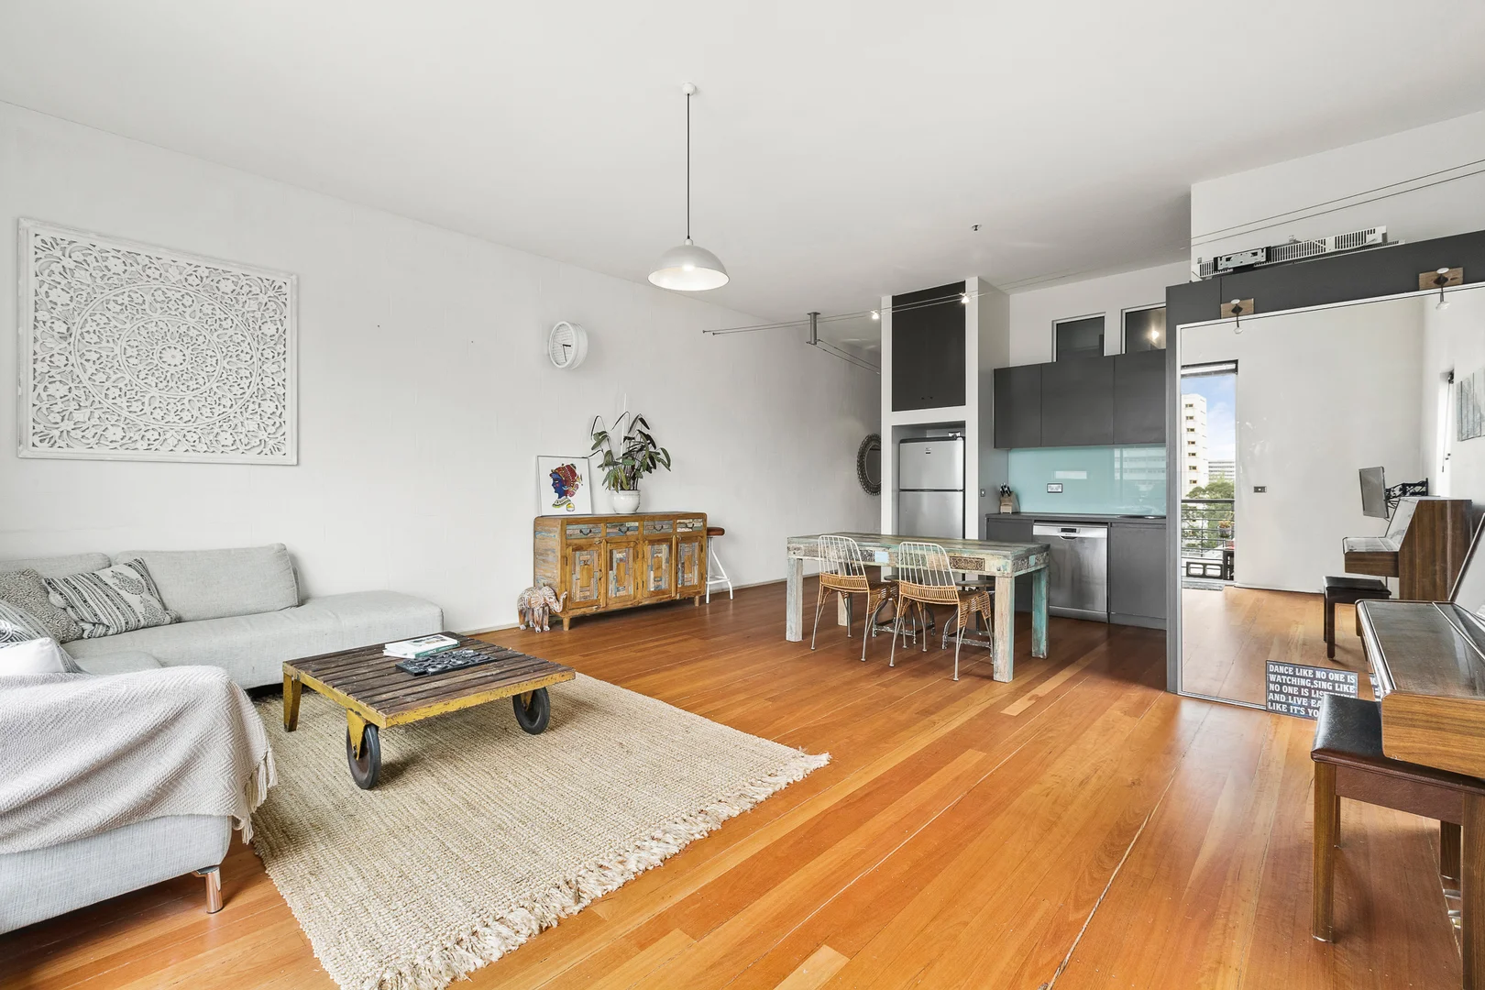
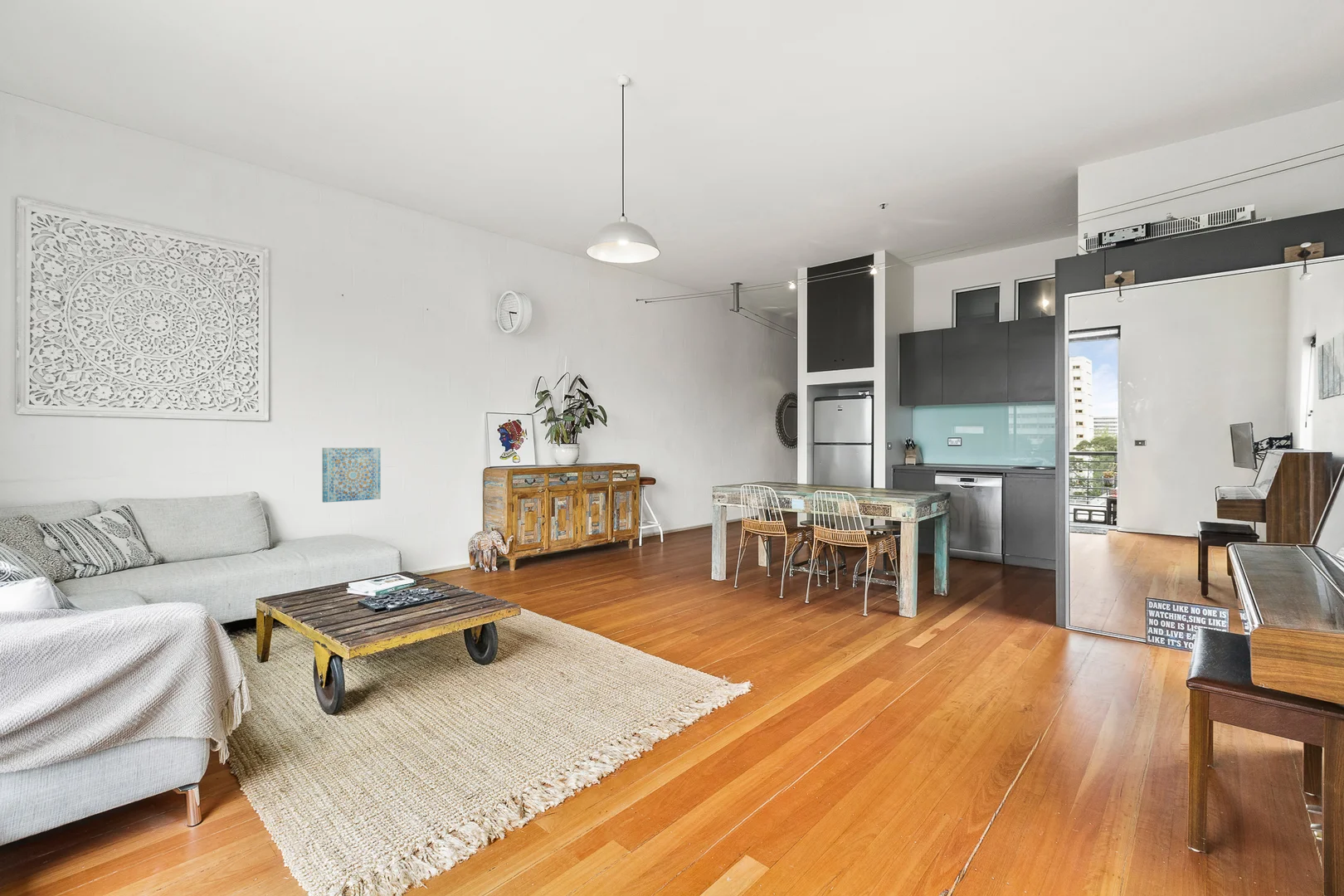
+ wall art [322,447,382,504]
